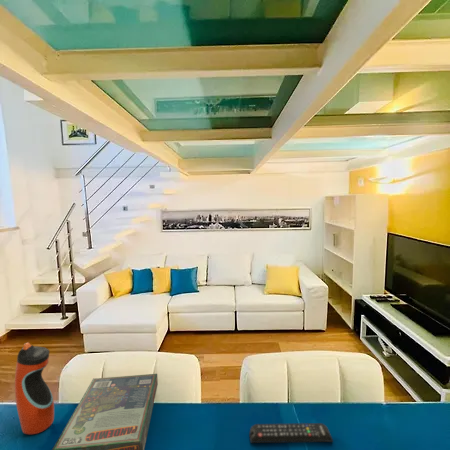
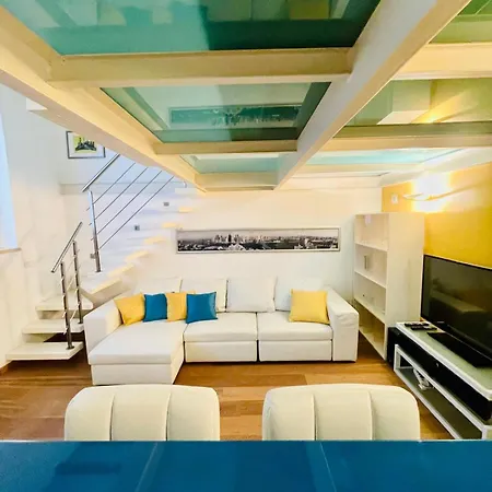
- remote control [249,422,334,444]
- water bottle [14,341,55,435]
- board game [51,373,159,450]
